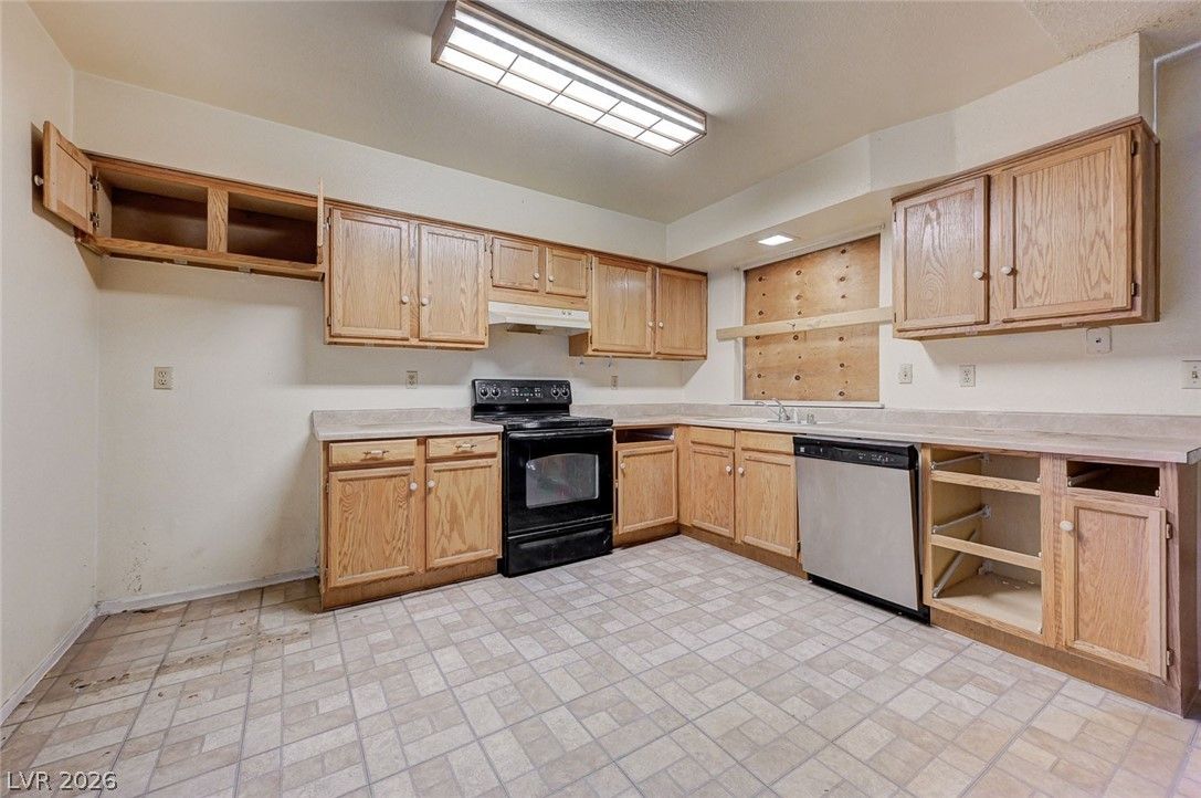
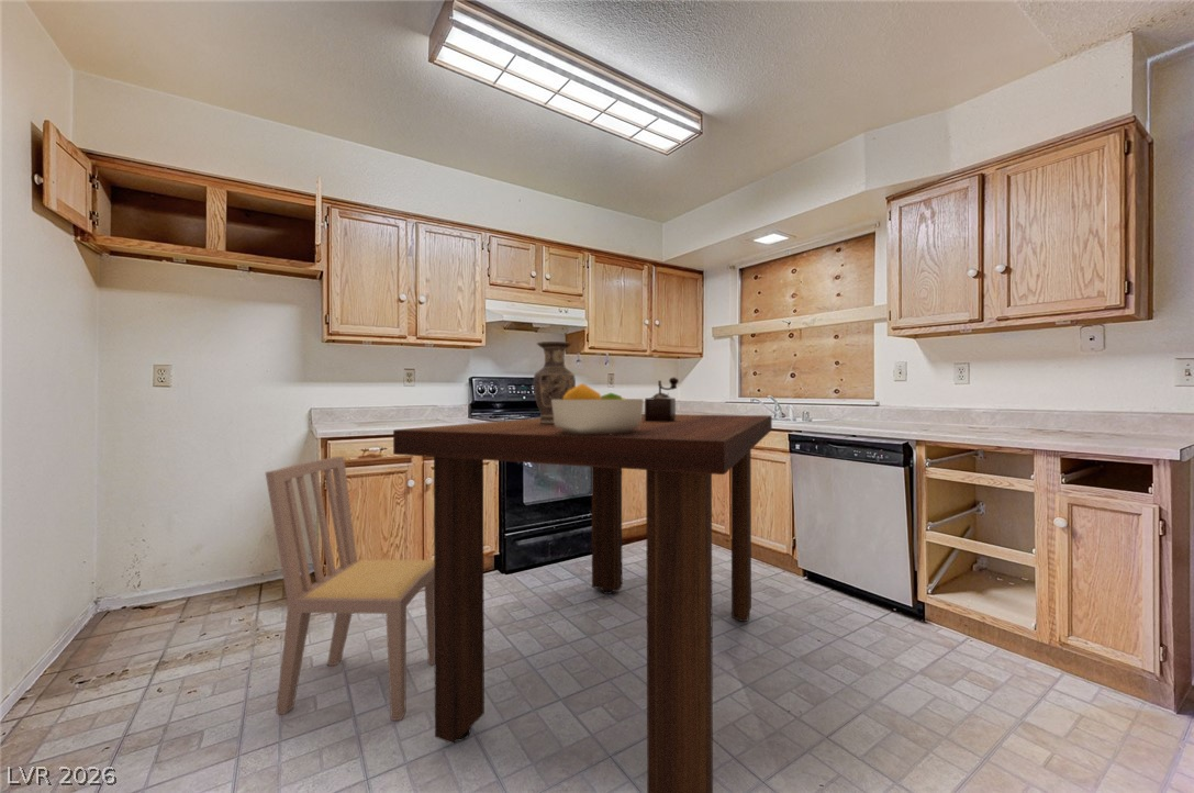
+ vase [532,340,577,425]
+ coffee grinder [644,376,680,422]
+ dining table [392,413,773,793]
+ fruit bowl [551,382,645,435]
+ dining chair [265,456,435,722]
